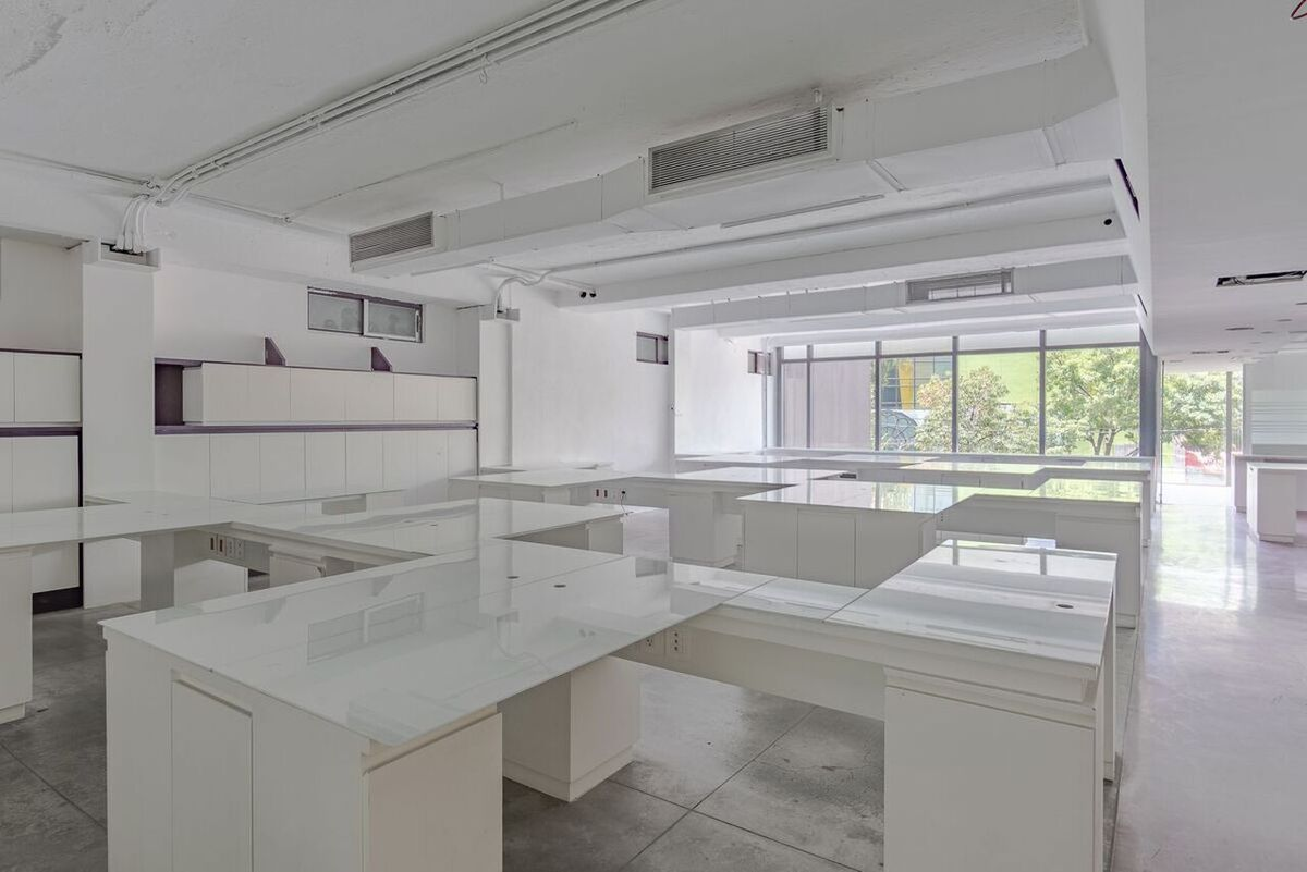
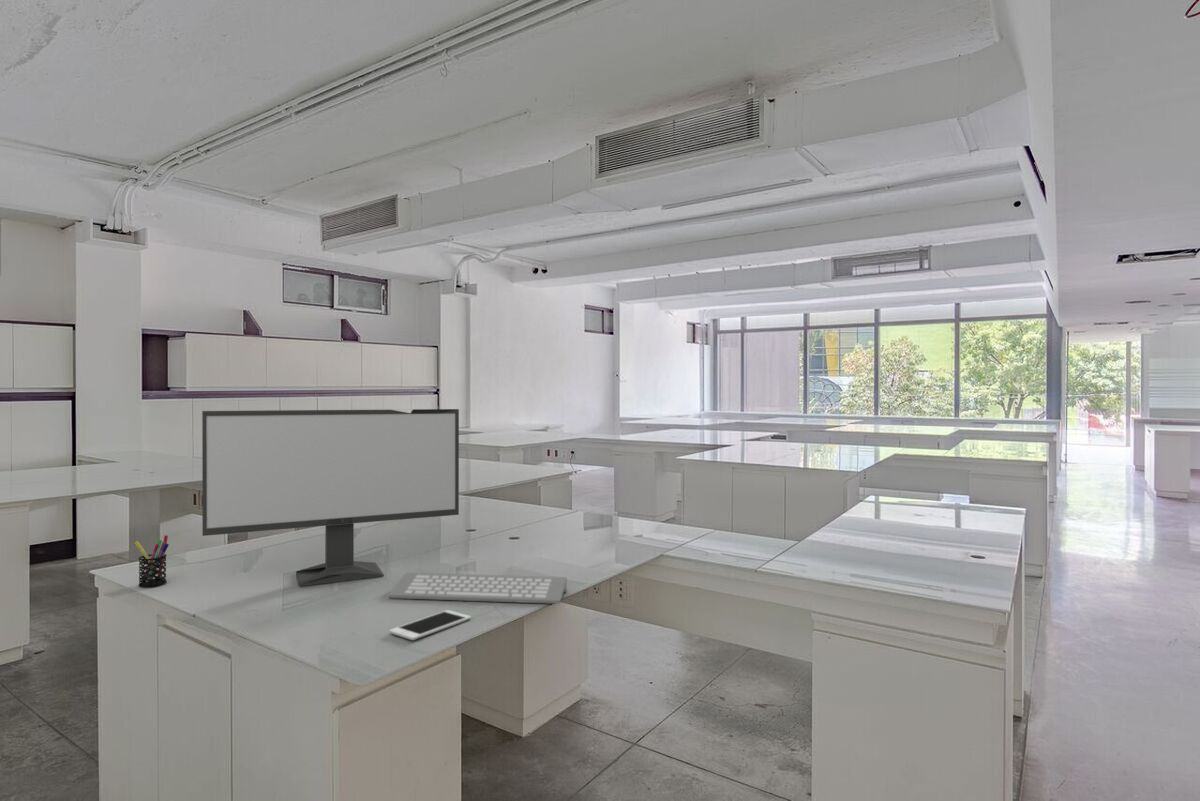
+ computer keyboard [388,571,568,605]
+ cell phone [388,609,472,641]
+ pen holder [134,534,170,588]
+ computer monitor [201,408,460,587]
